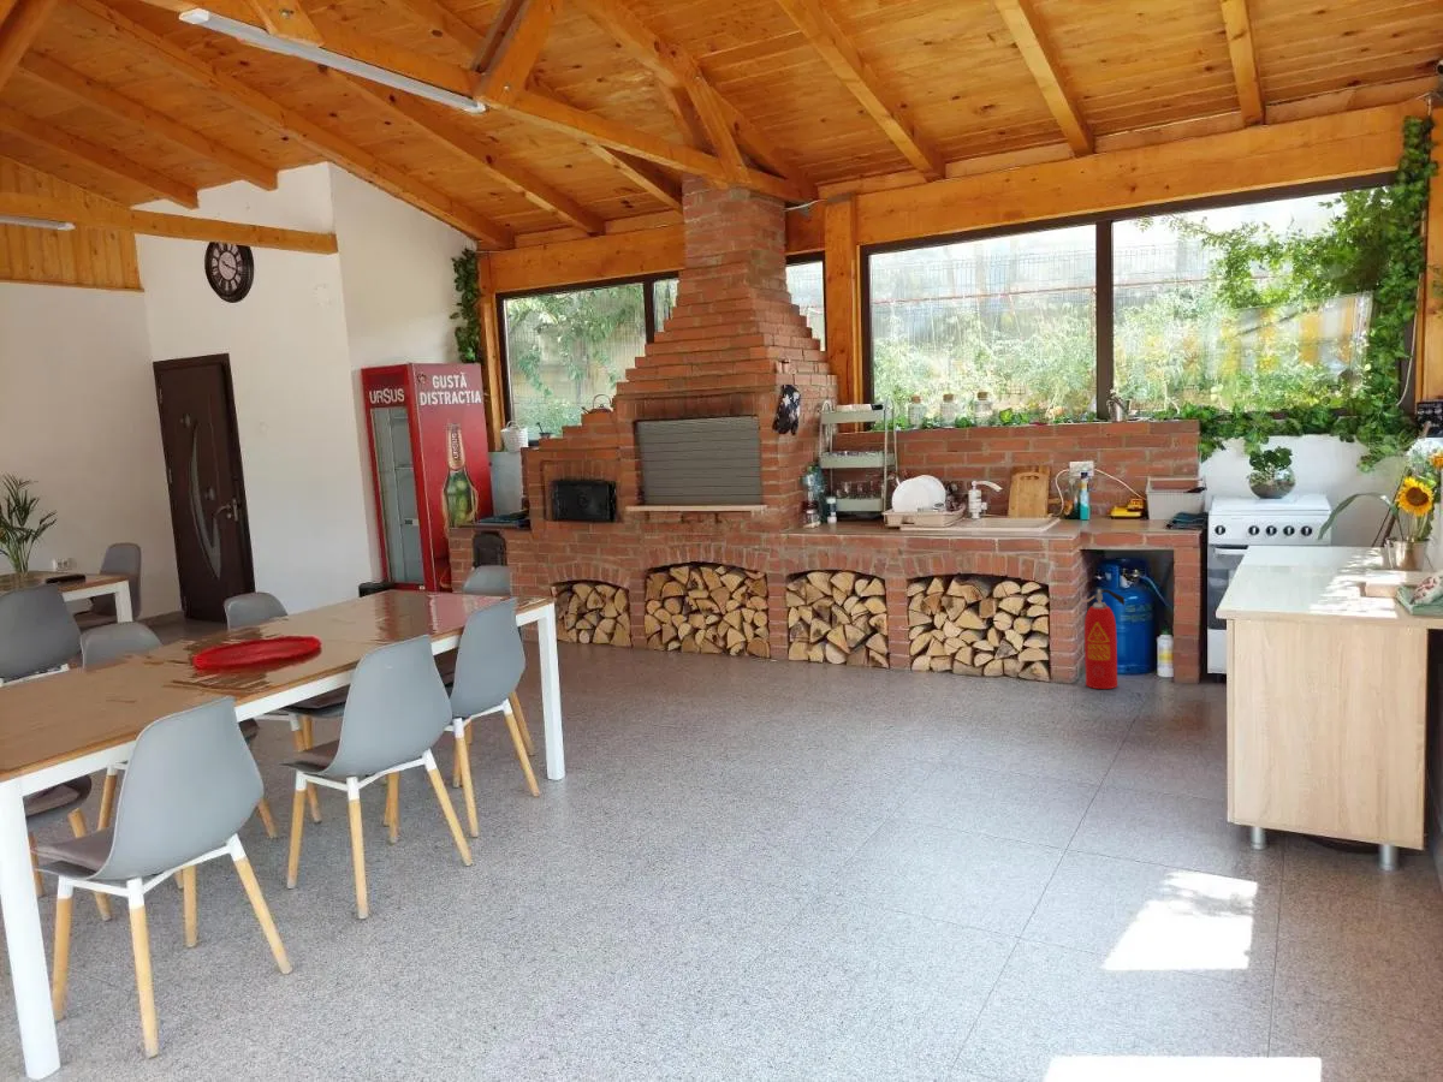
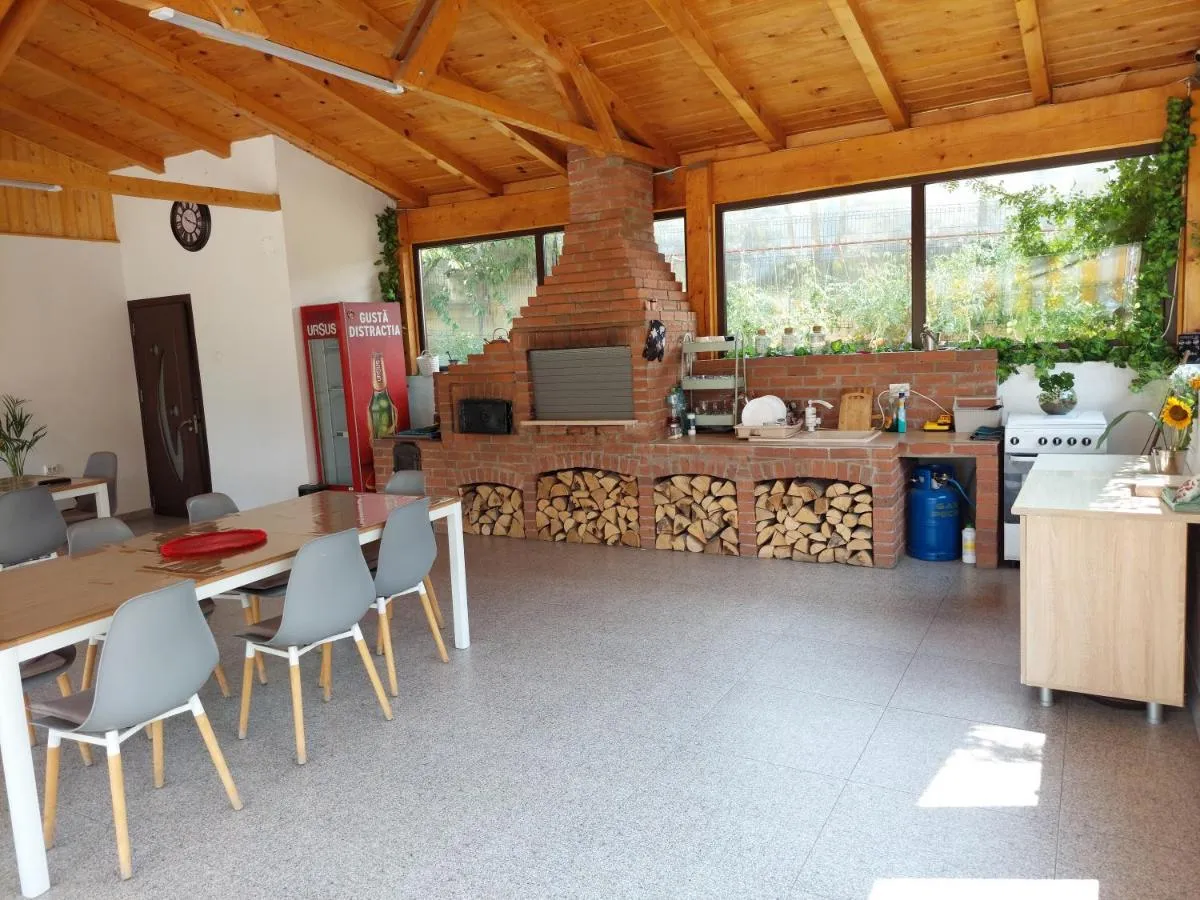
- fire extinguisher [1079,588,1126,690]
